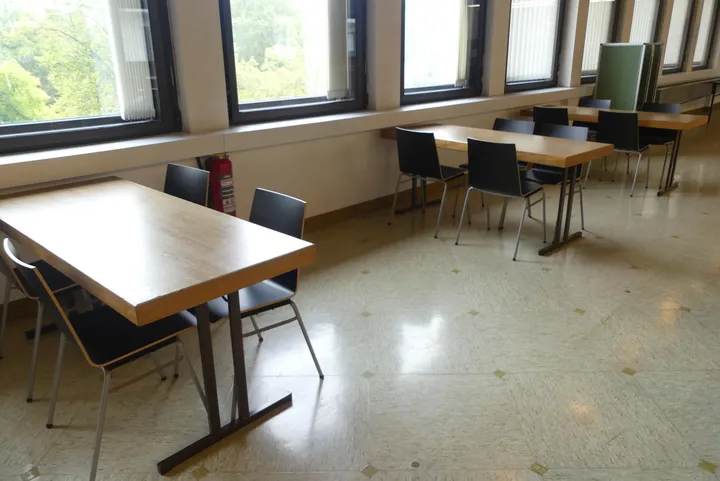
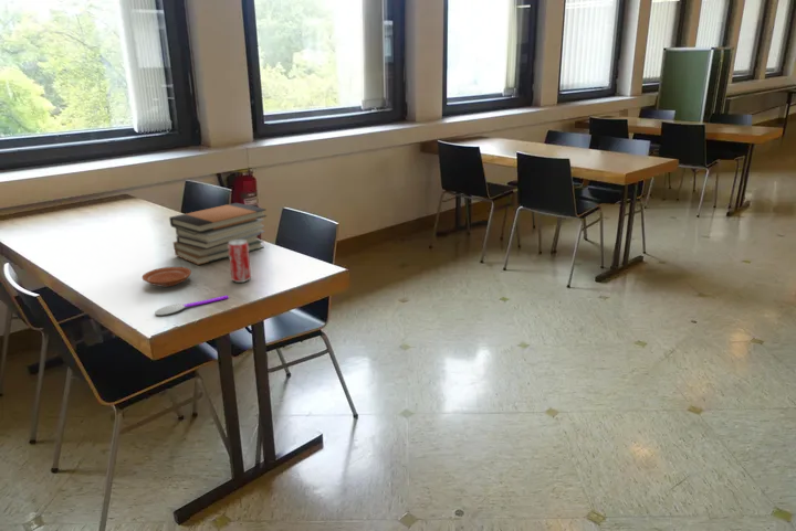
+ plate [142,266,192,288]
+ beverage can [228,240,252,284]
+ spoon [154,295,230,316]
+ book stack [168,202,268,266]
